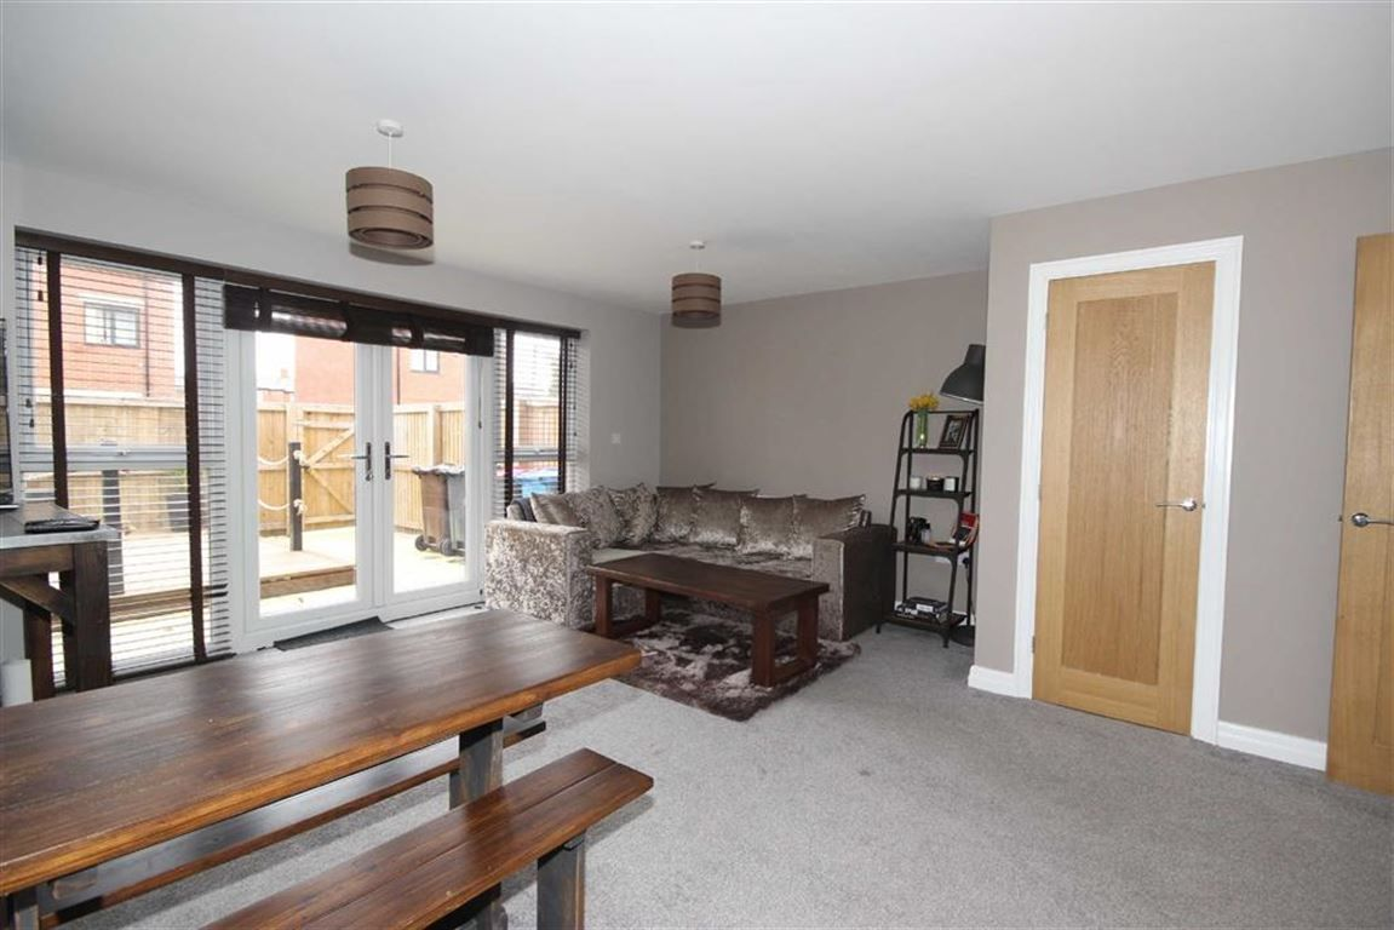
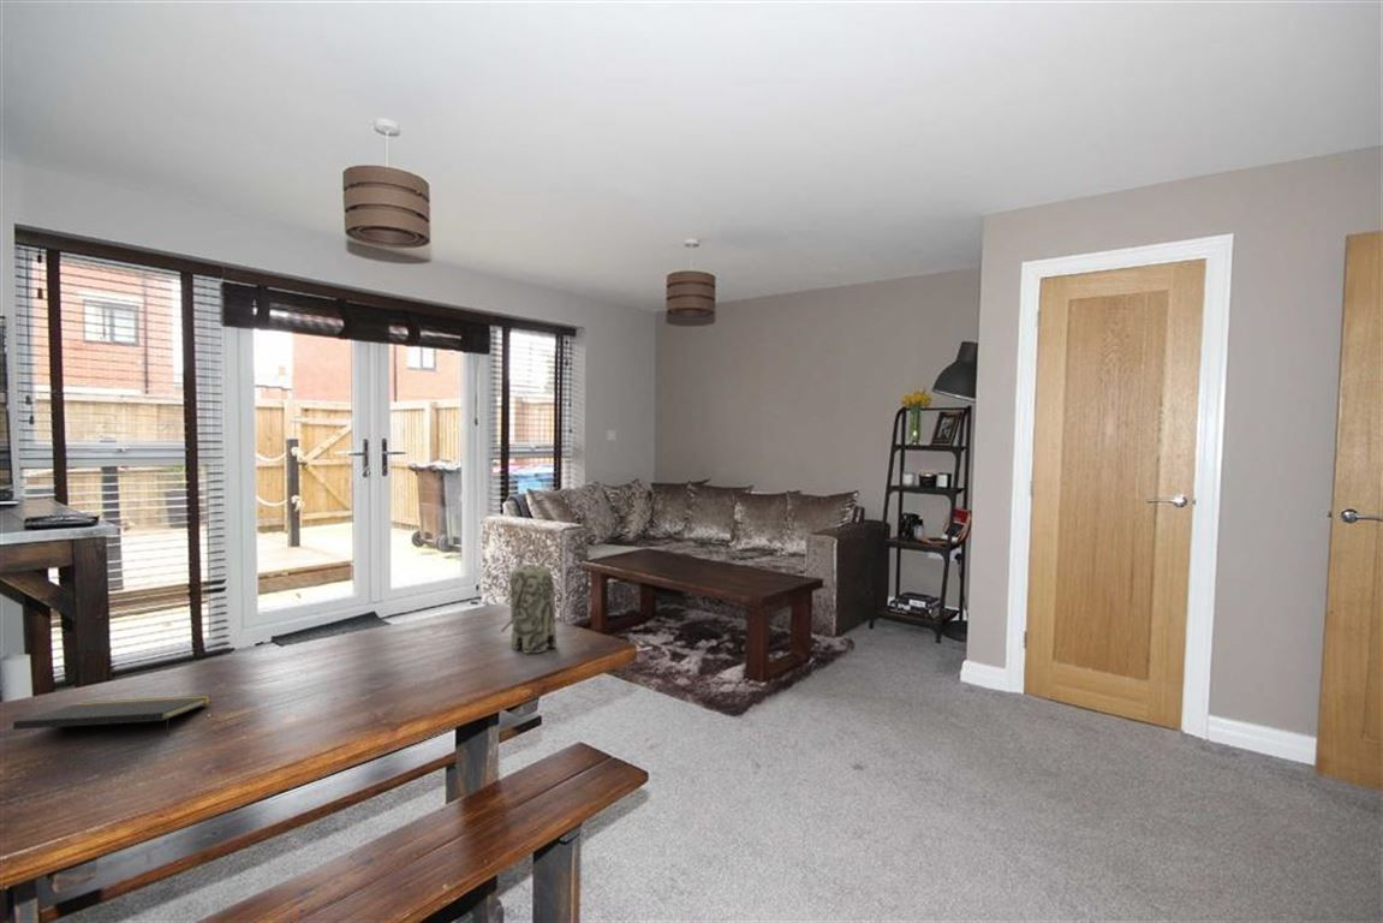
+ toy elephant [500,564,558,655]
+ notepad [12,695,213,738]
